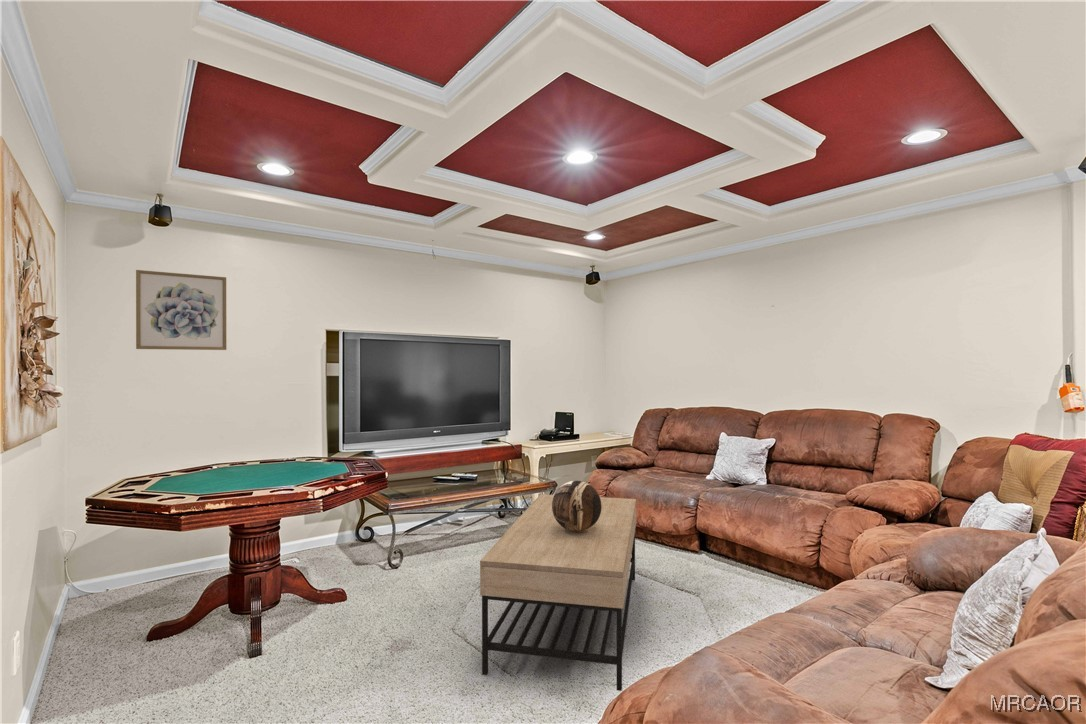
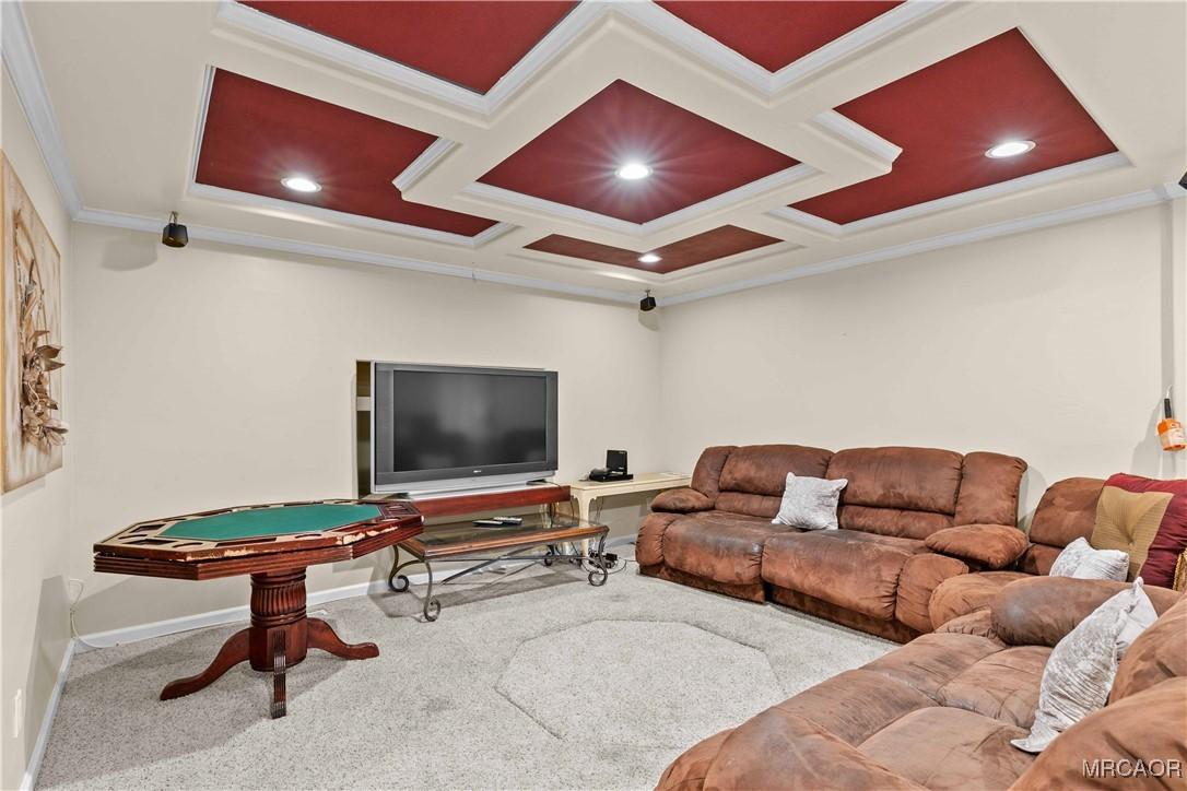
- wall art [135,269,227,351]
- decorative bowl [552,480,602,532]
- coffee table [479,493,637,692]
